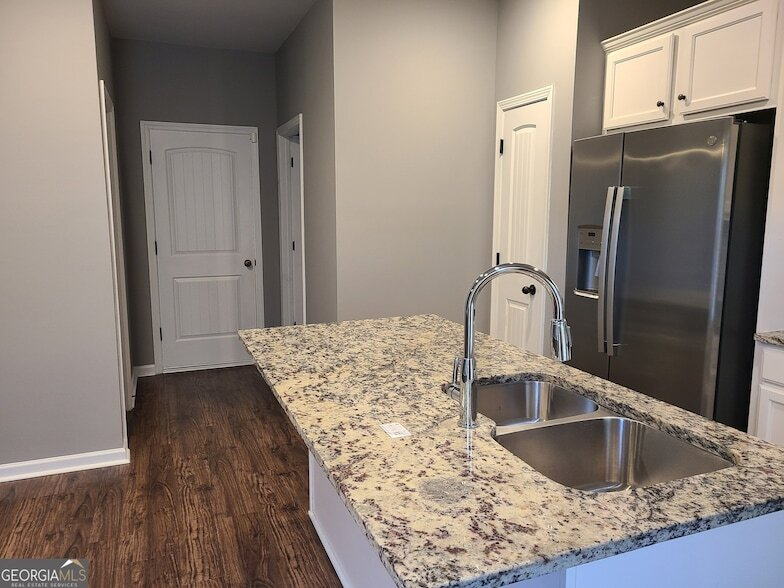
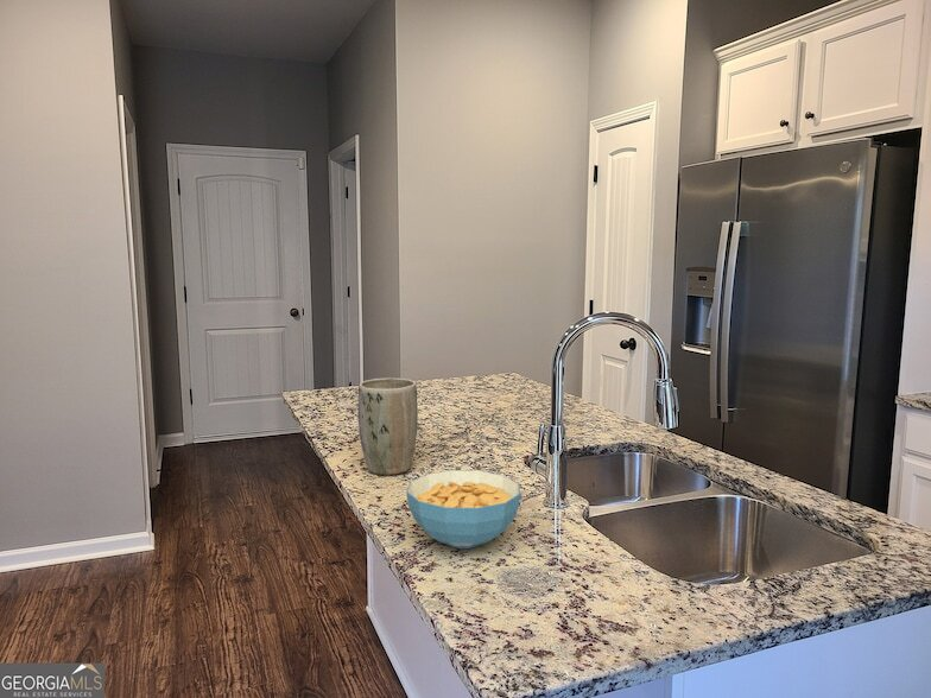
+ plant pot [357,376,419,476]
+ cereal bowl [405,469,521,550]
